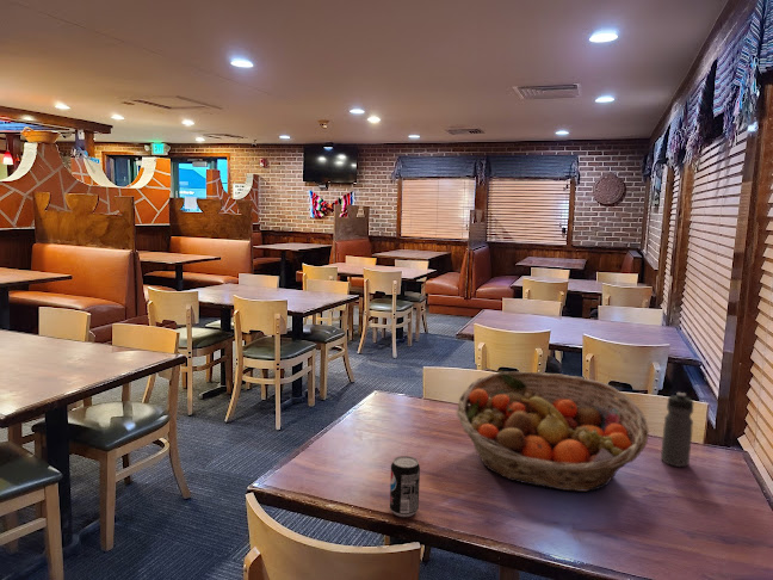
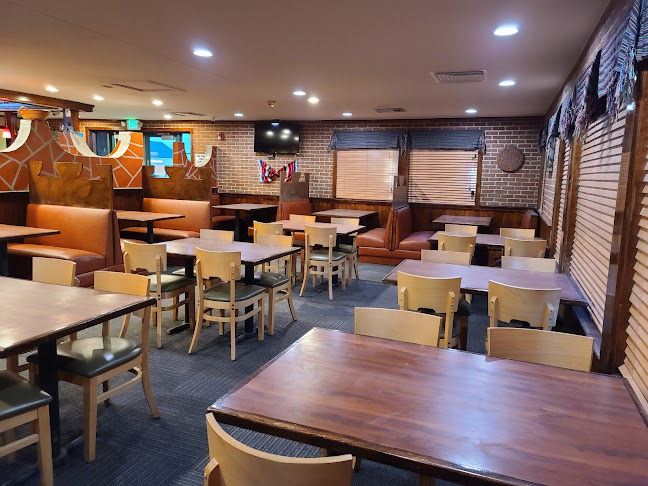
- fruit basket [456,370,650,493]
- beverage can [389,455,421,518]
- water bottle [660,391,694,468]
